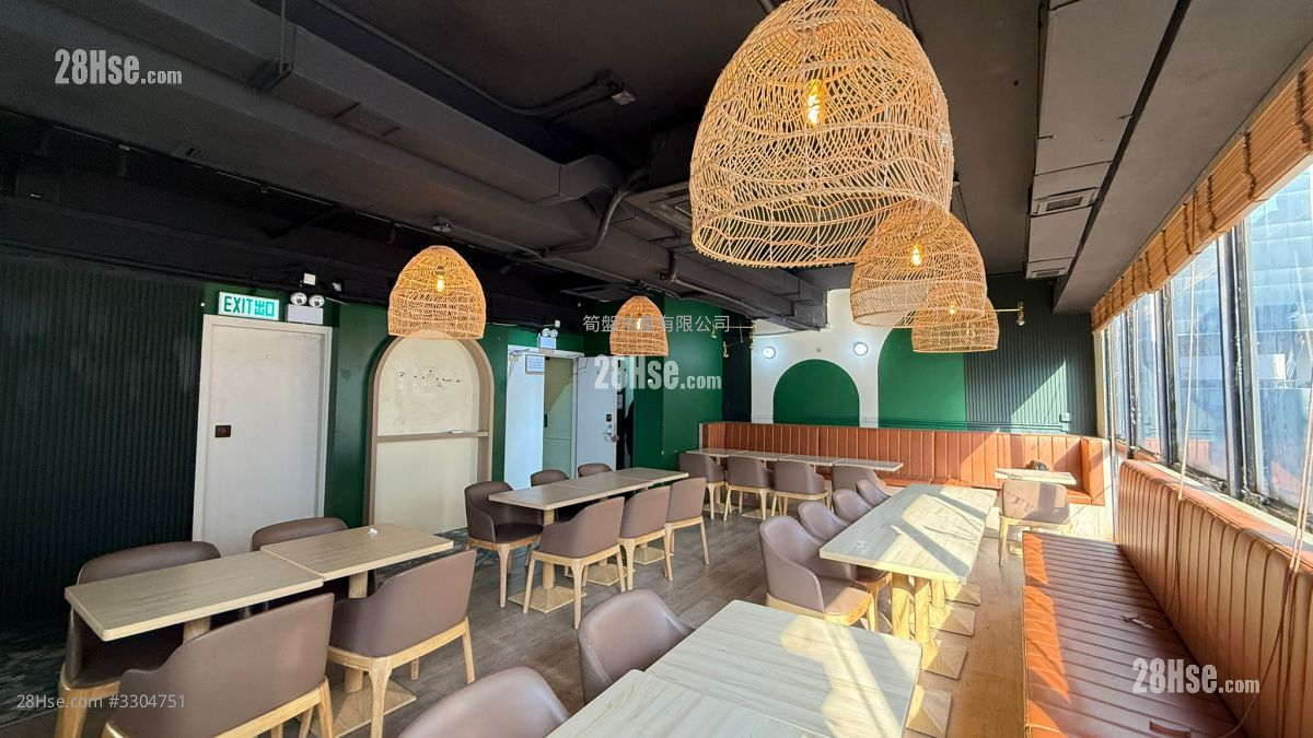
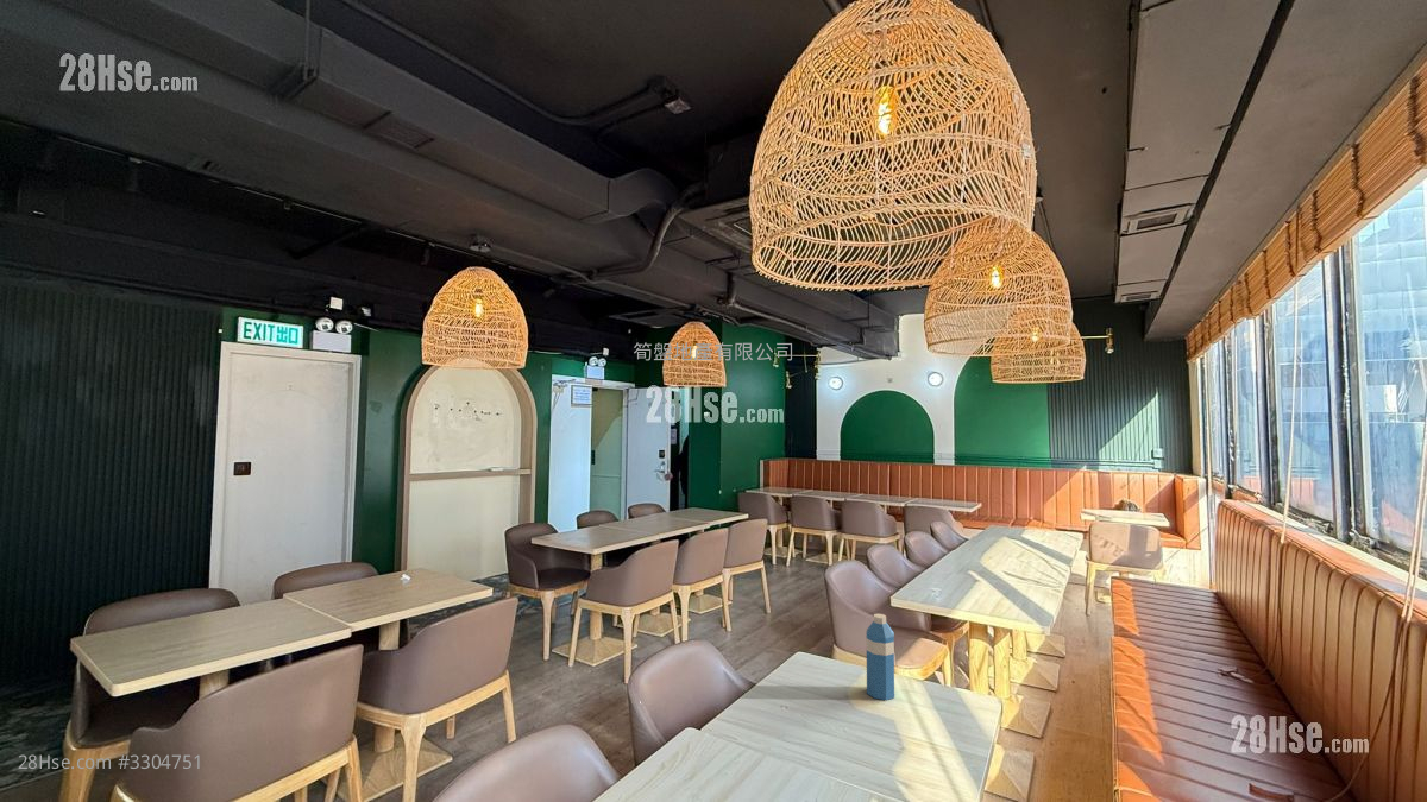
+ water bottle [866,613,895,701]
